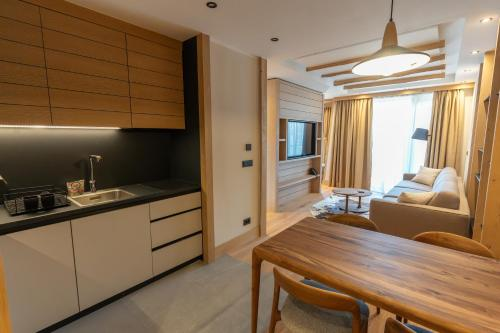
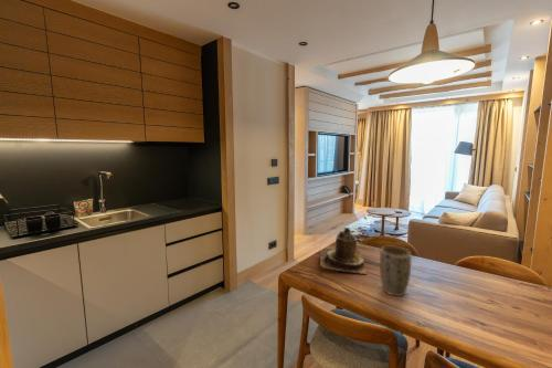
+ teapot [319,227,368,275]
+ plant pot [379,245,412,297]
